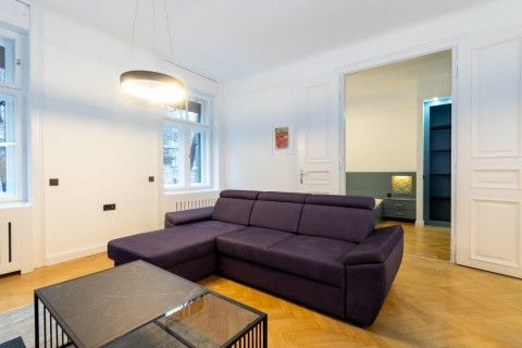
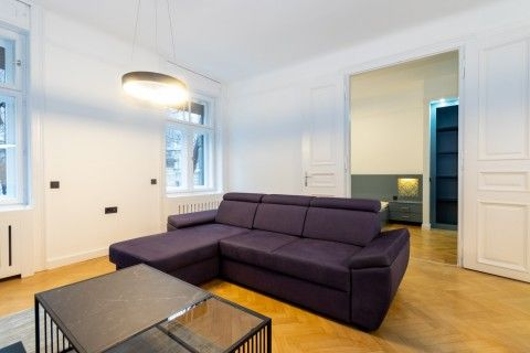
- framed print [270,120,296,157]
